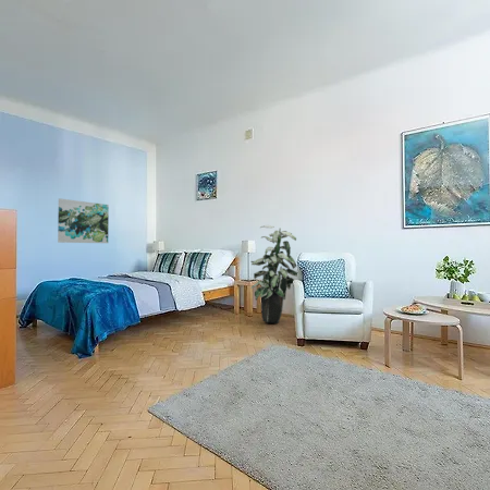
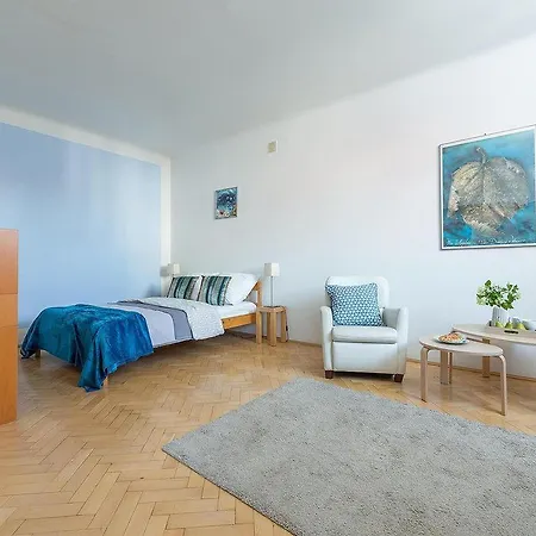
- indoor plant [249,224,298,324]
- wall art [57,197,110,244]
